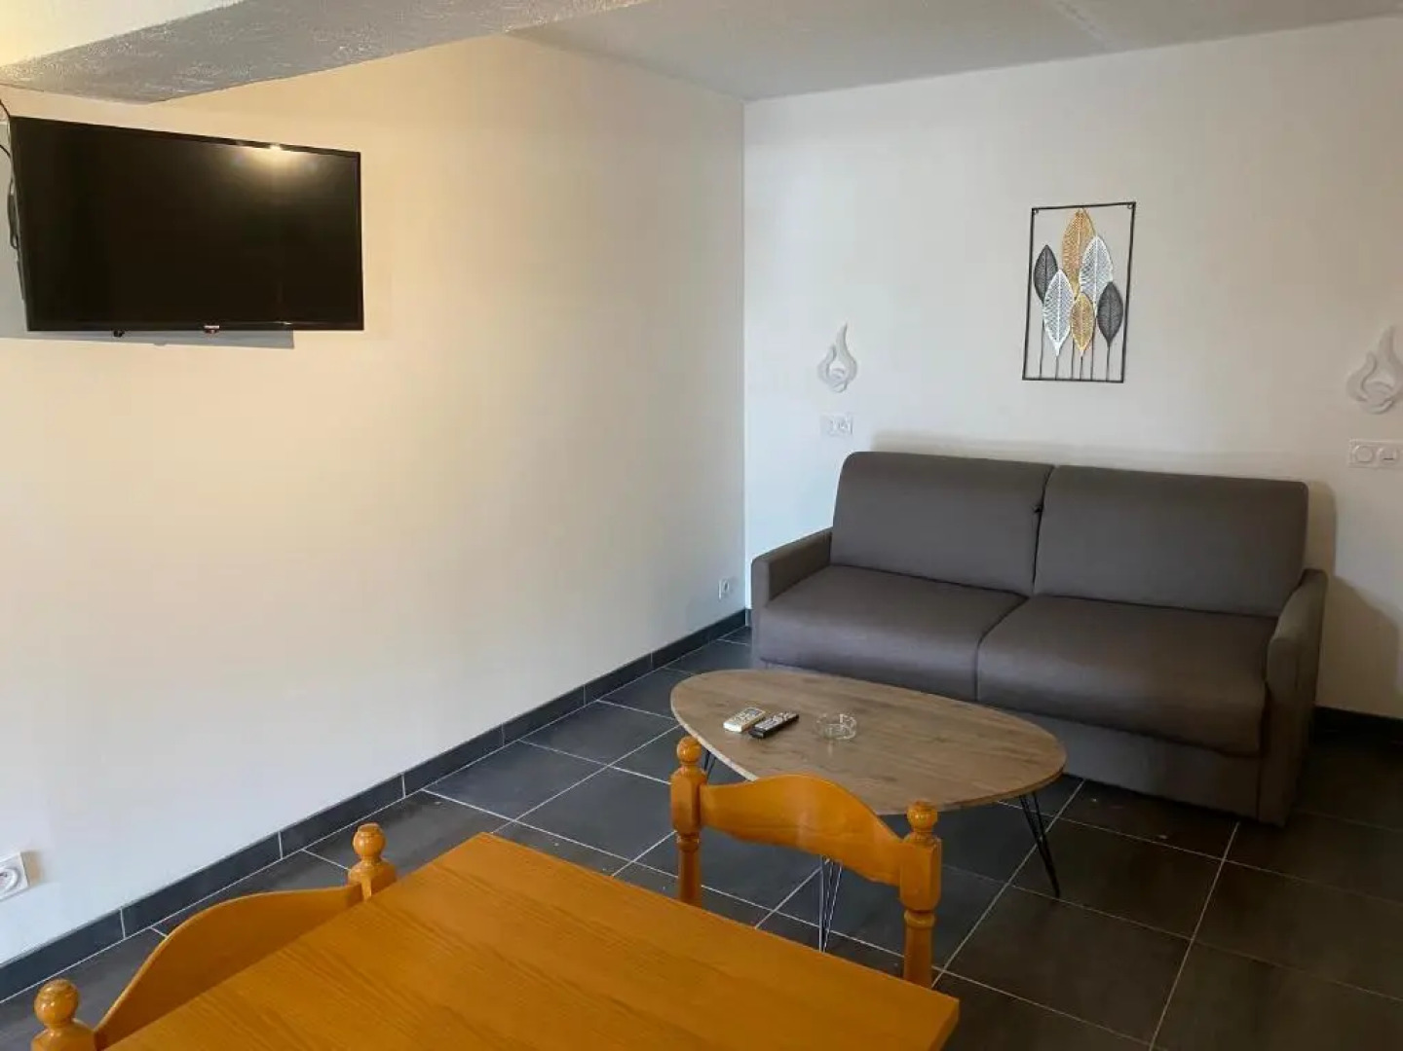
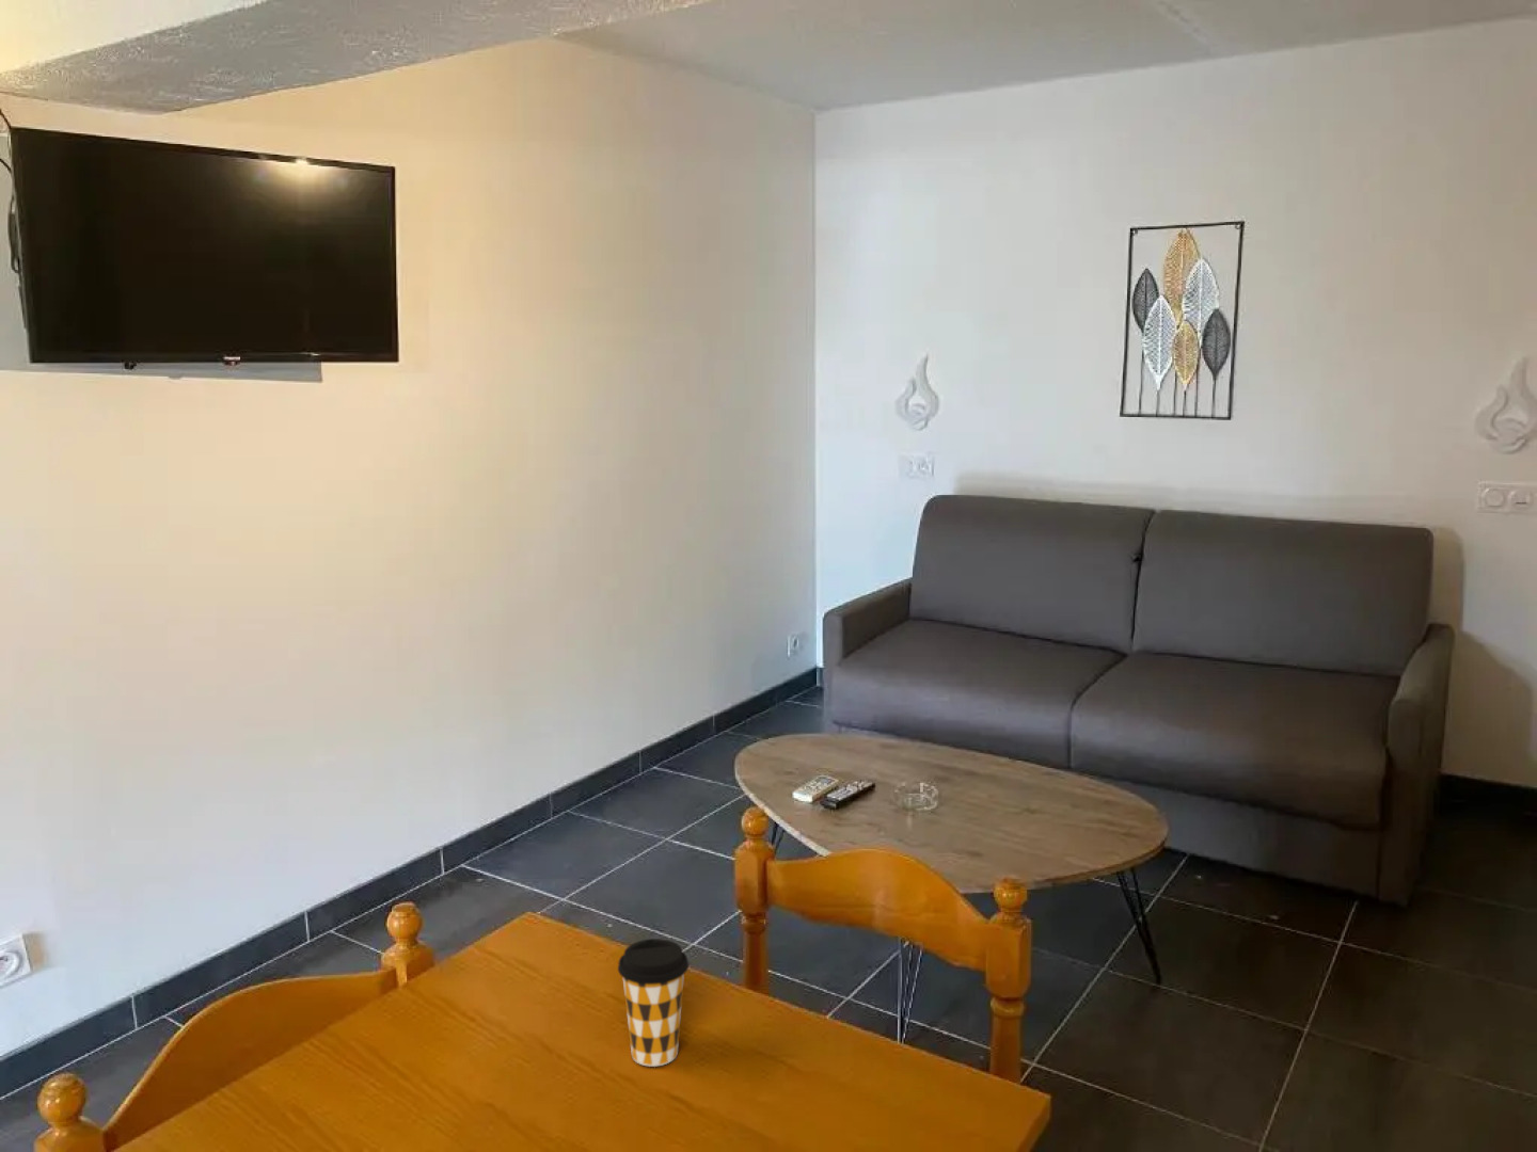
+ coffee cup [617,938,690,1067]
